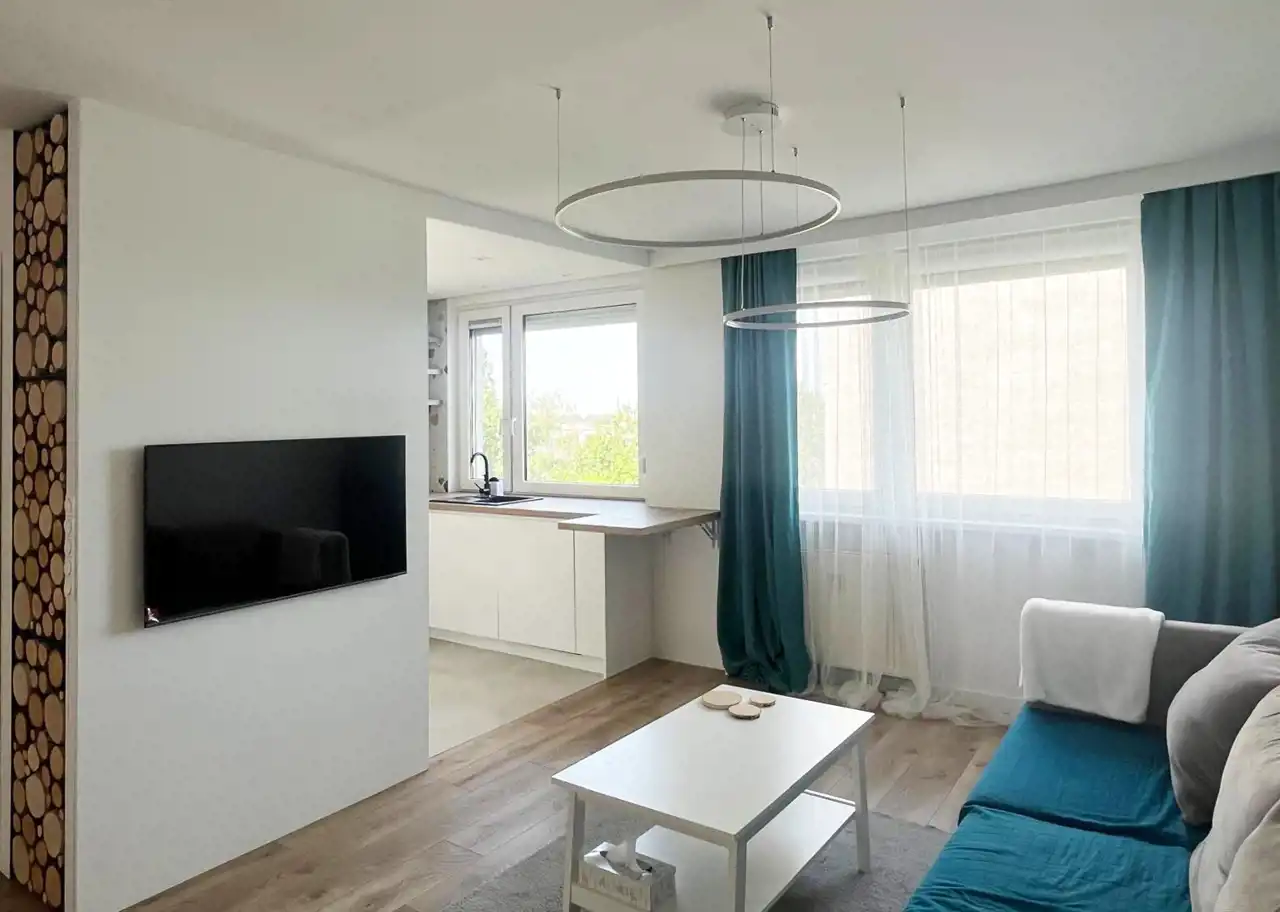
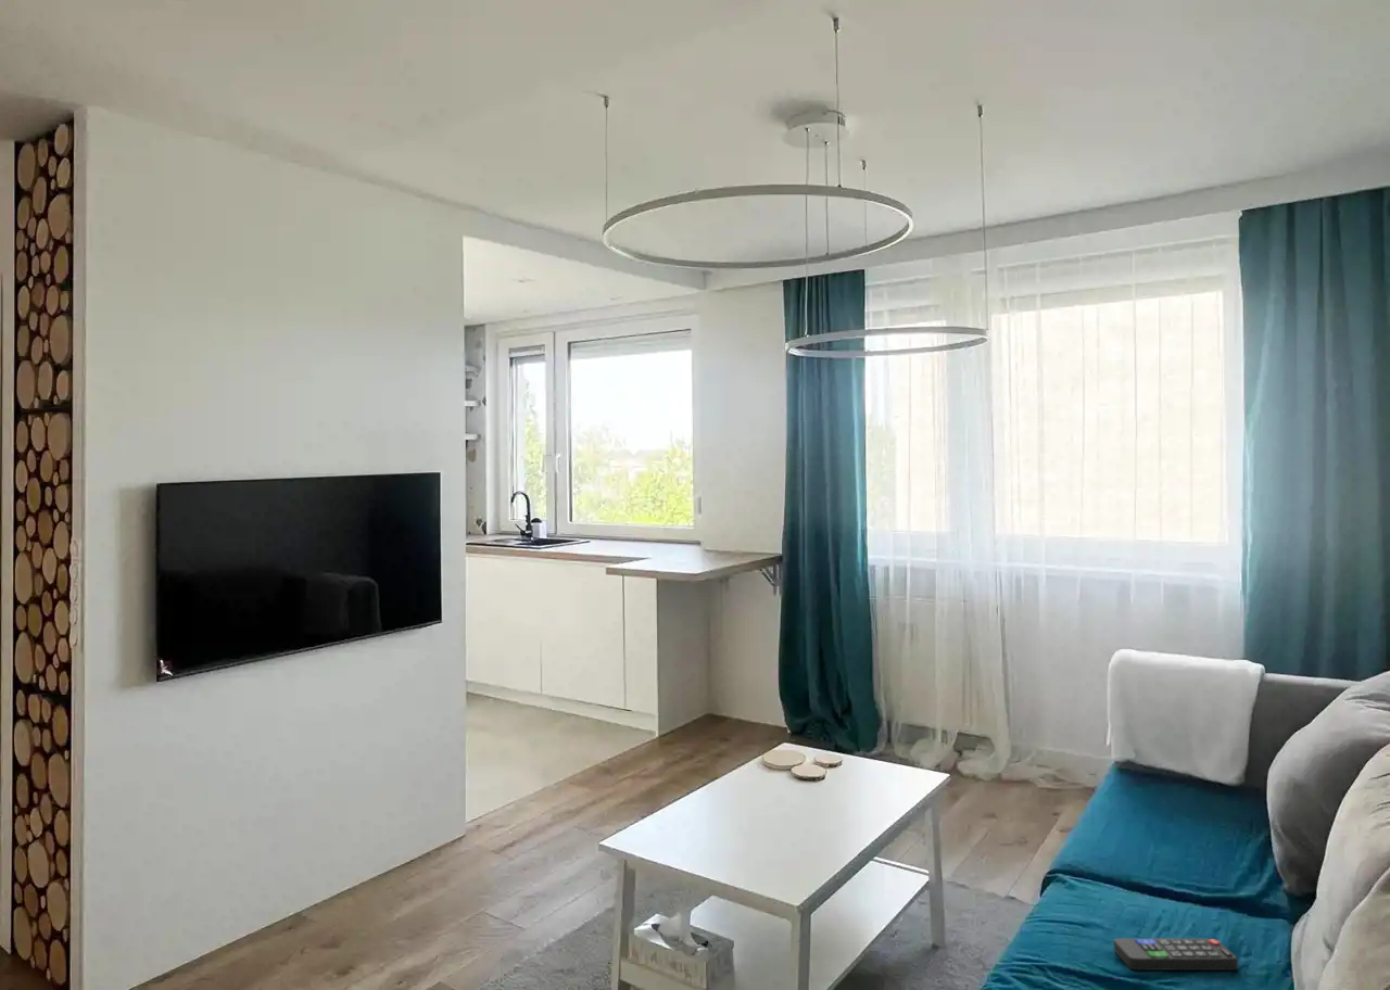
+ remote control [1113,938,1239,972]
